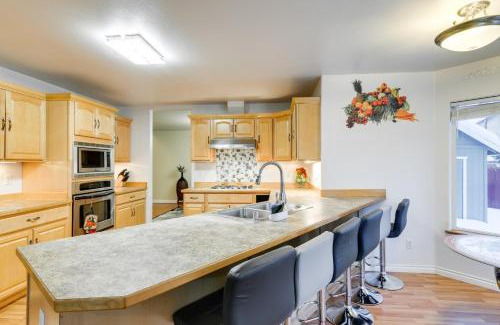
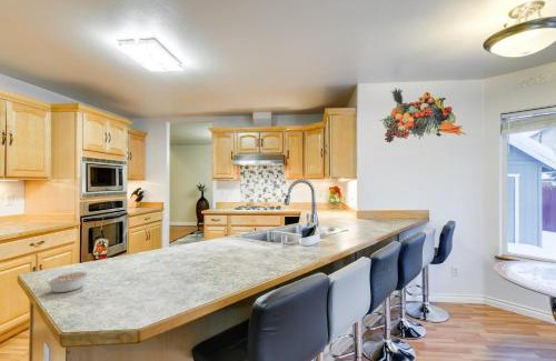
+ legume [44,270,90,293]
